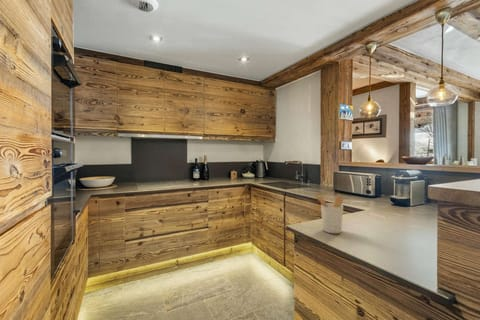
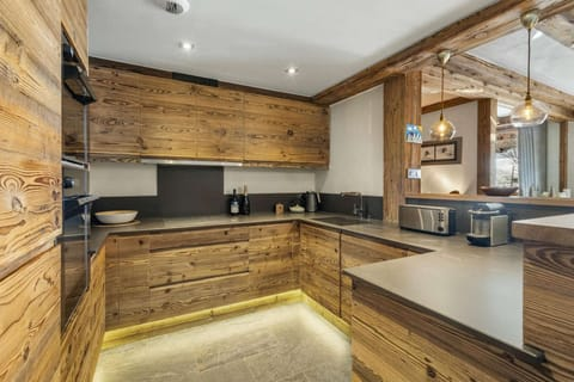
- utensil holder [314,193,345,234]
